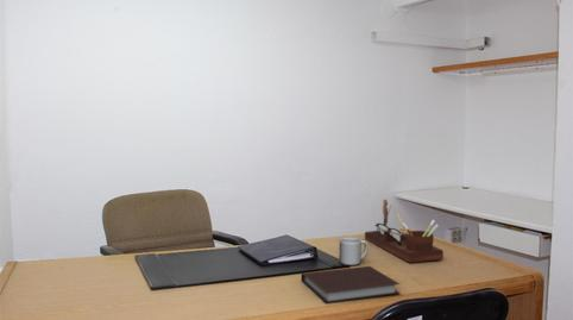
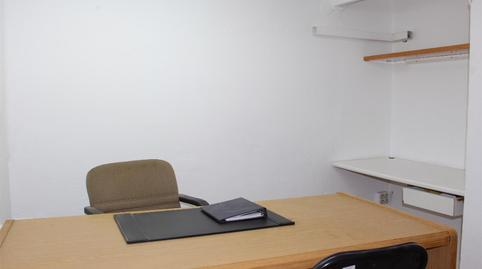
- desk organizer [364,199,445,264]
- notebook [301,265,401,305]
- mug [339,237,370,266]
